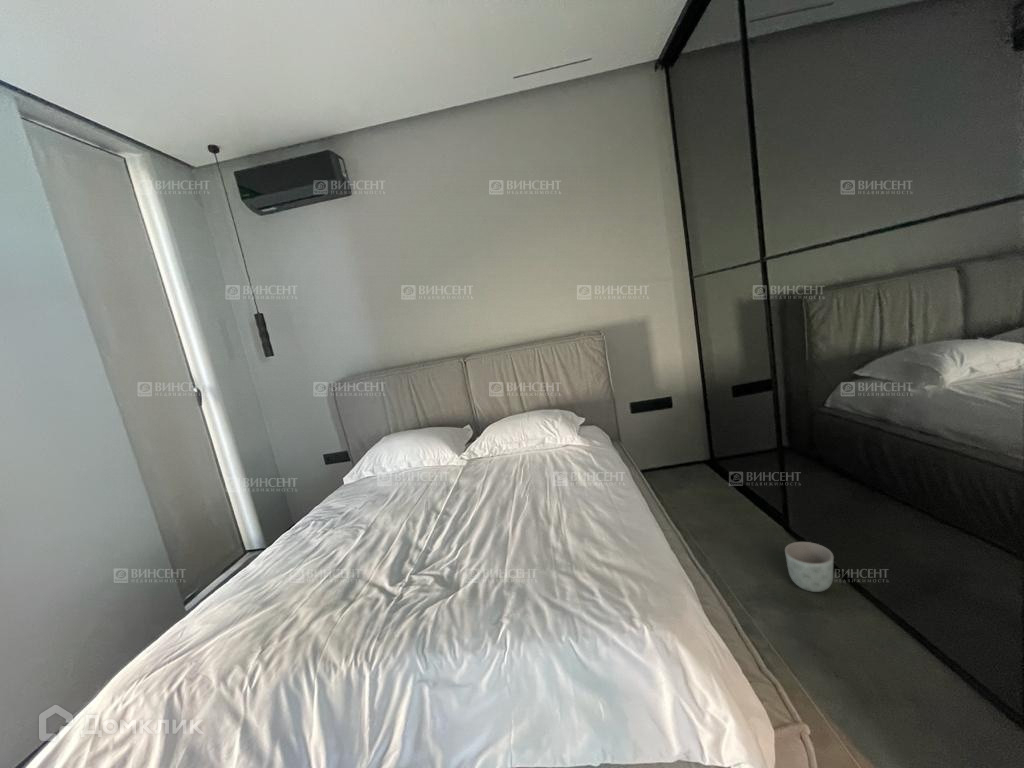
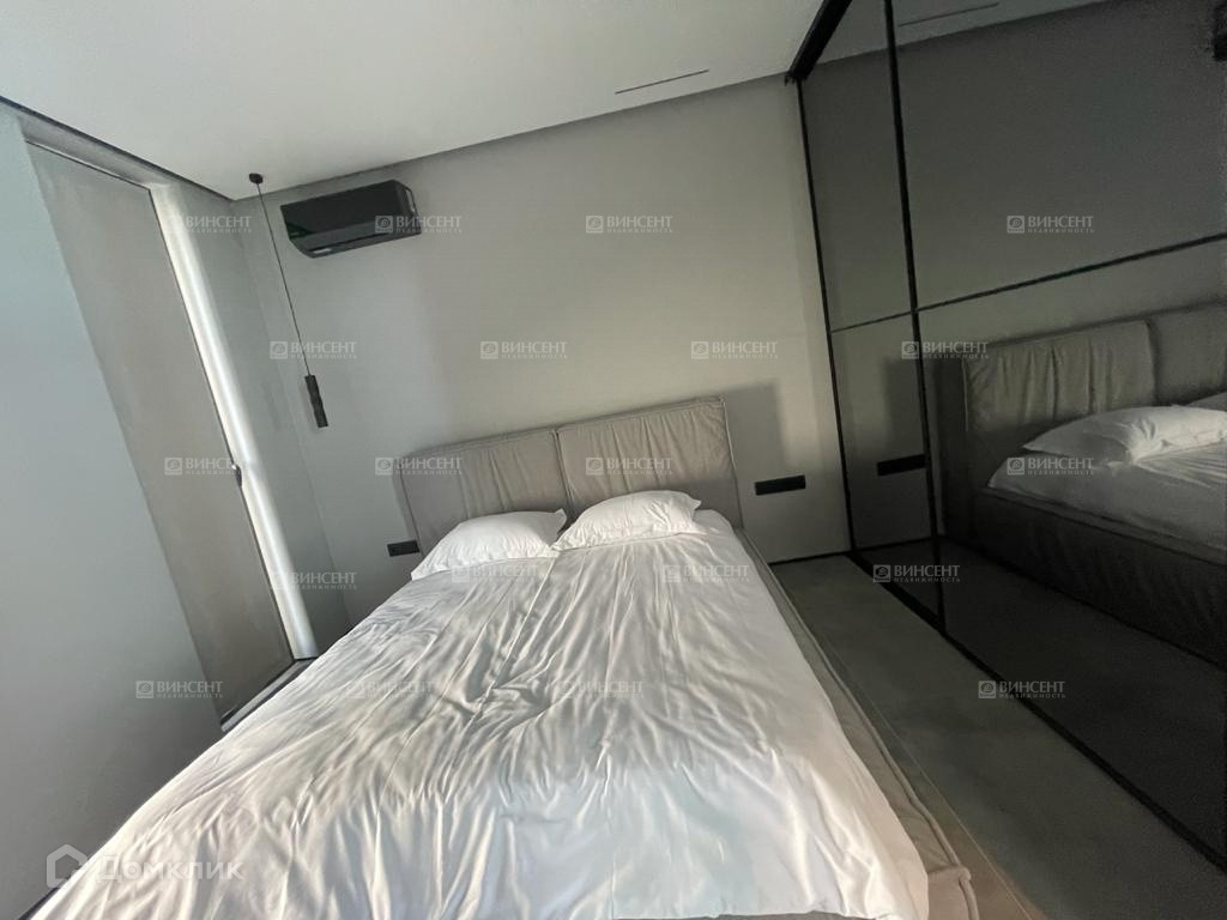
- planter [784,541,835,593]
